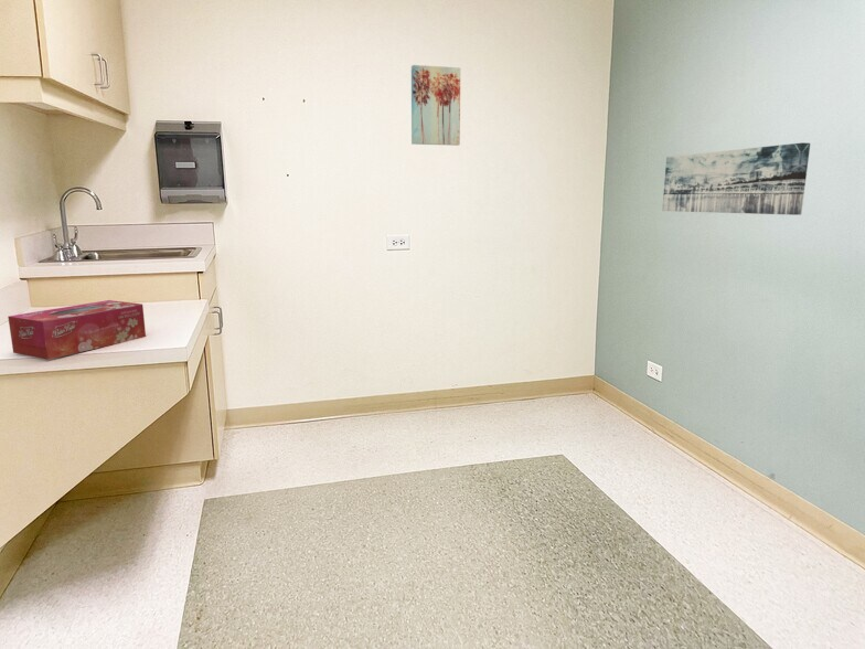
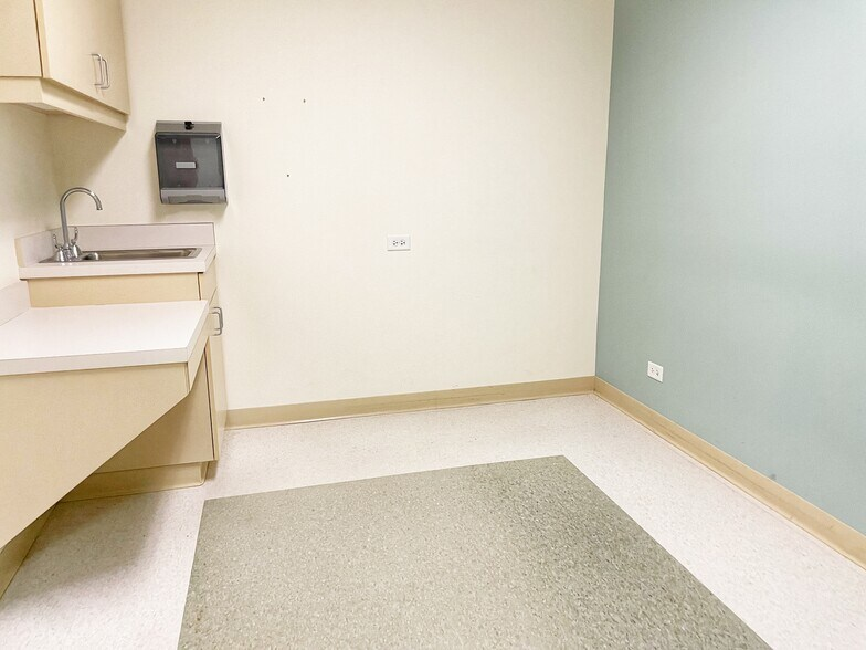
- tissue box [7,299,147,361]
- wall art [410,64,461,147]
- wall art [661,141,811,216]
